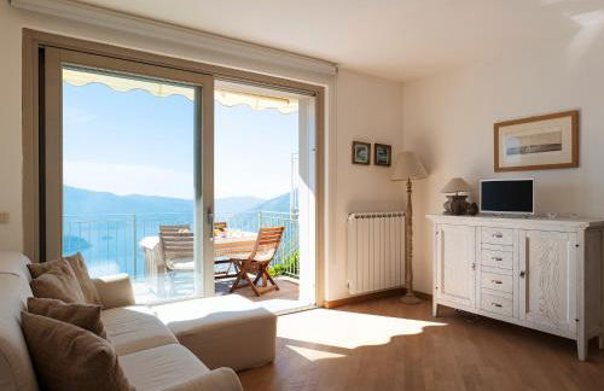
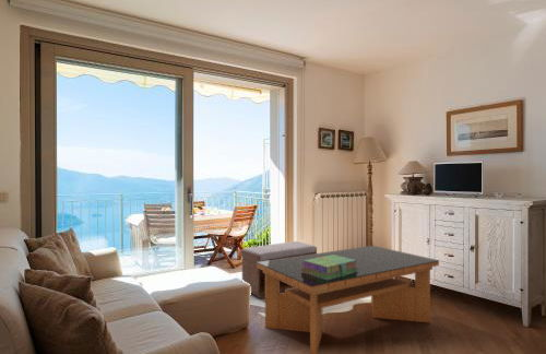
+ stack of books [301,255,358,280]
+ bench [240,240,318,299]
+ coffee table [257,245,440,354]
